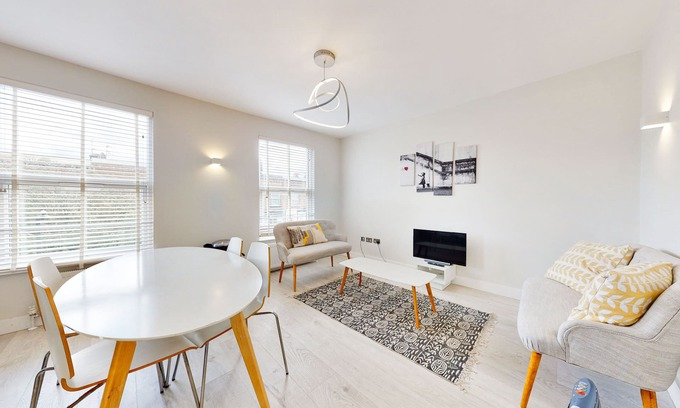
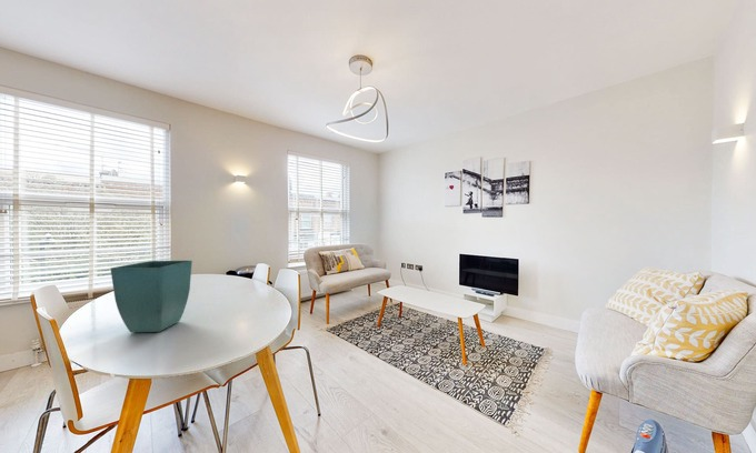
+ flower pot [110,260,193,333]
